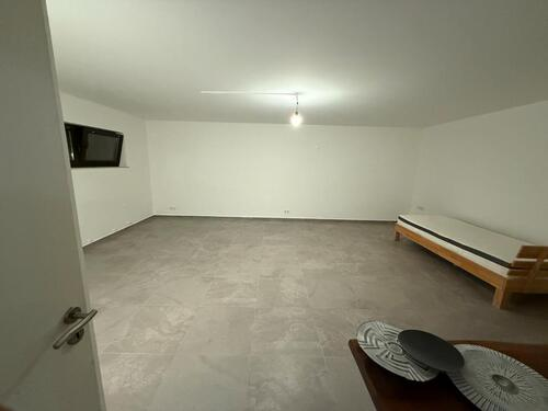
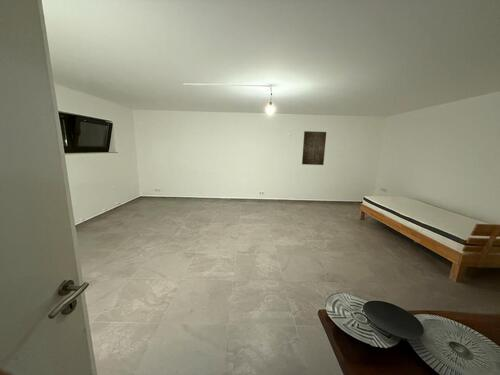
+ wall art [301,130,327,166]
